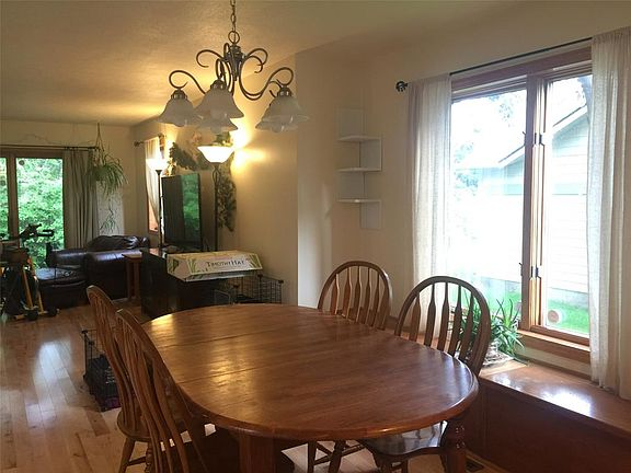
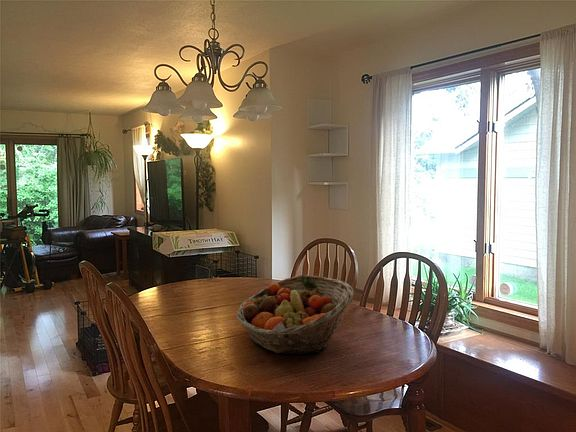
+ fruit basket [236,274,355,355]
